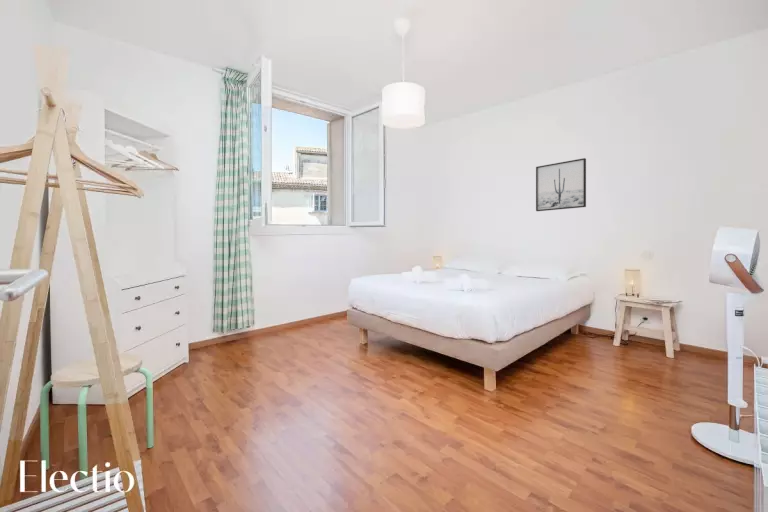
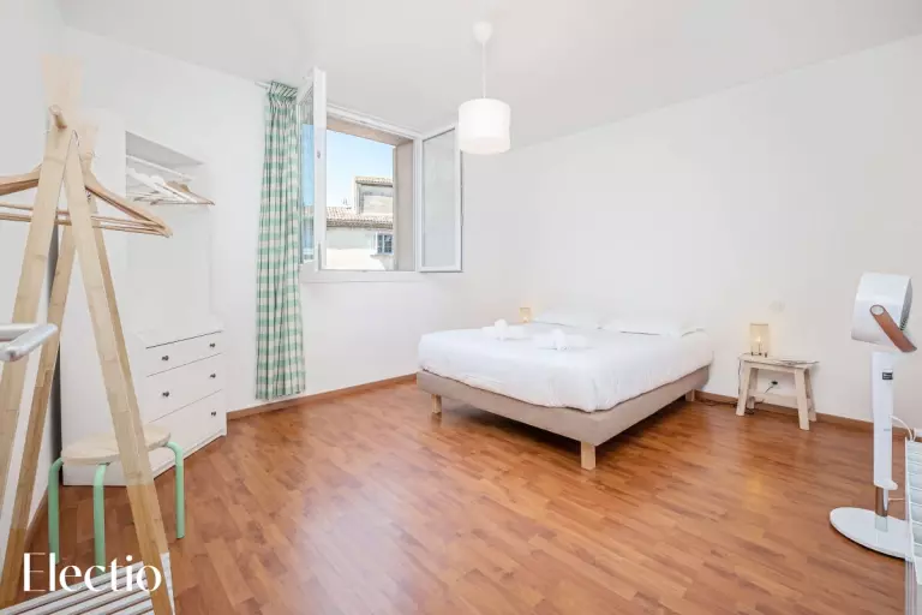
- wall art [535,157,587,212]
